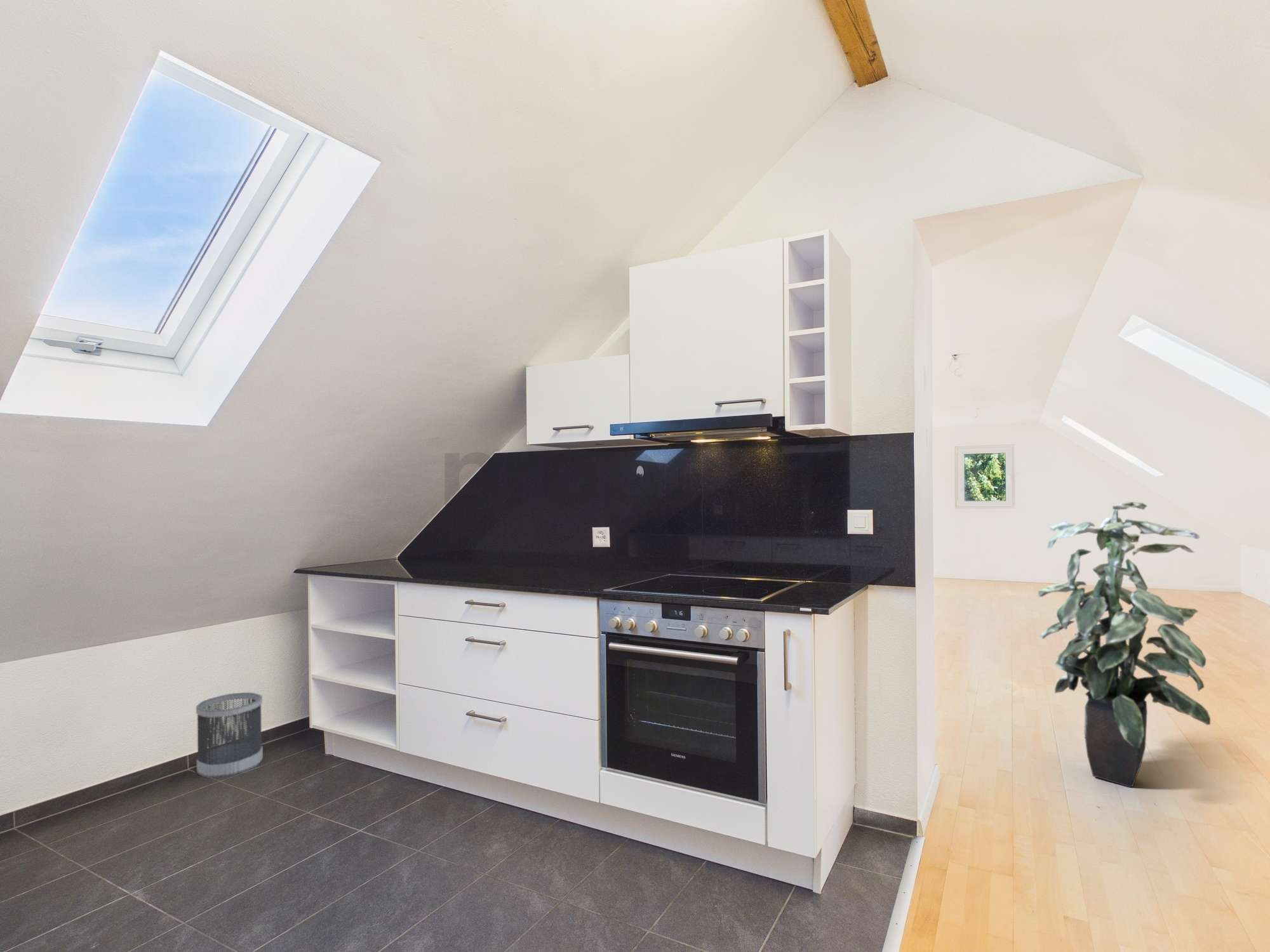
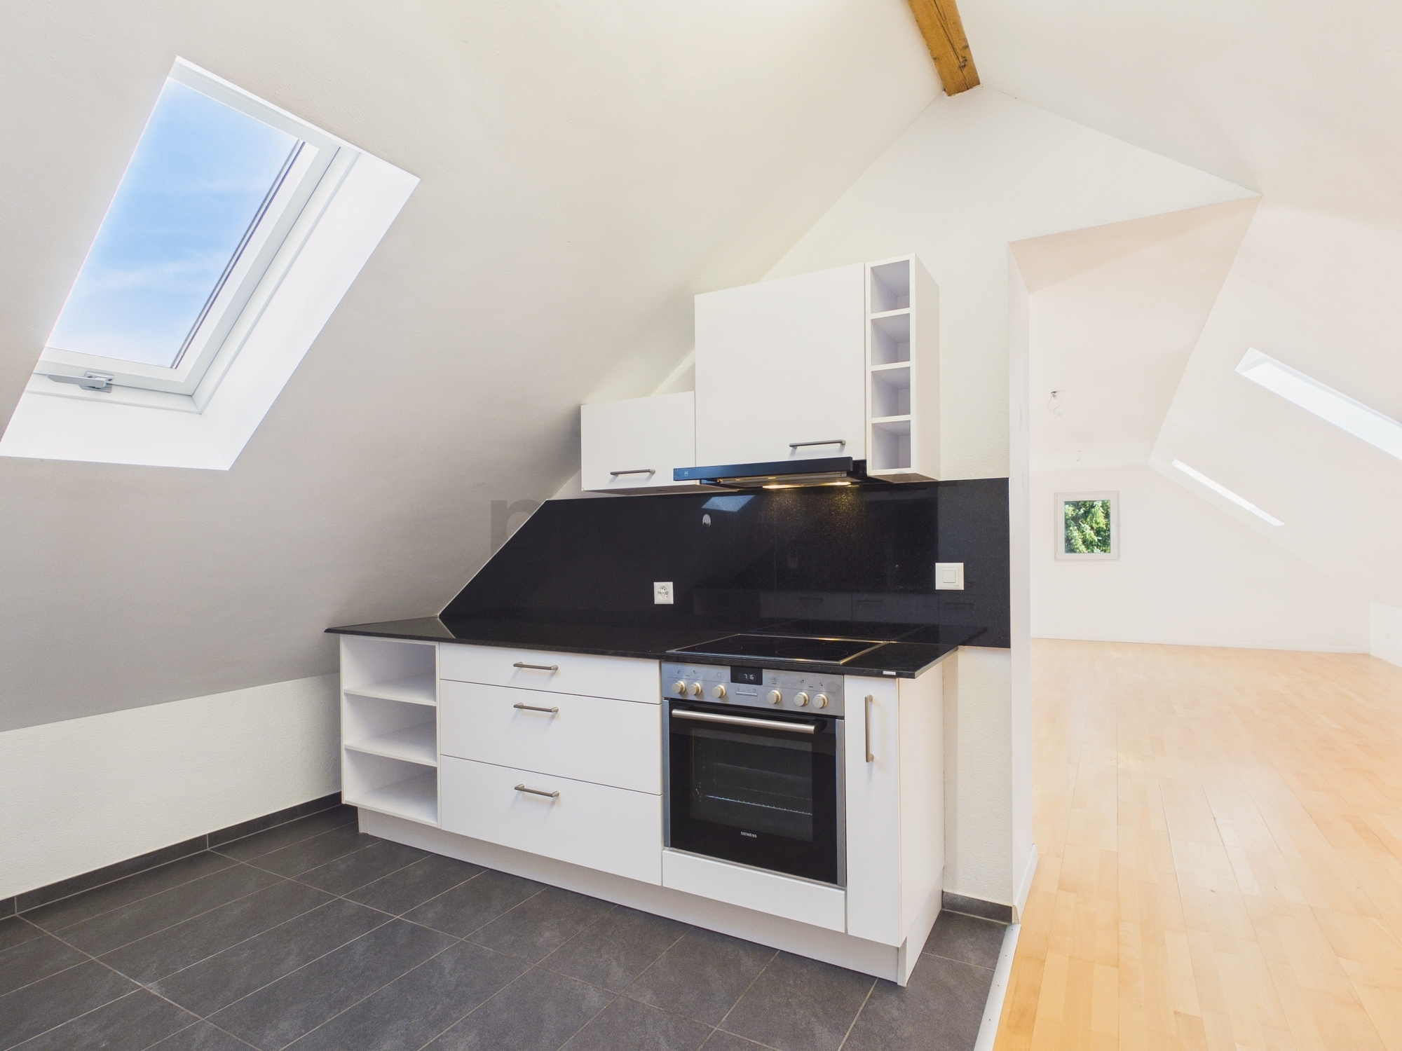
- wastebasket [196,692,264,779]
- indoor plant [1038,501,1211,788]
